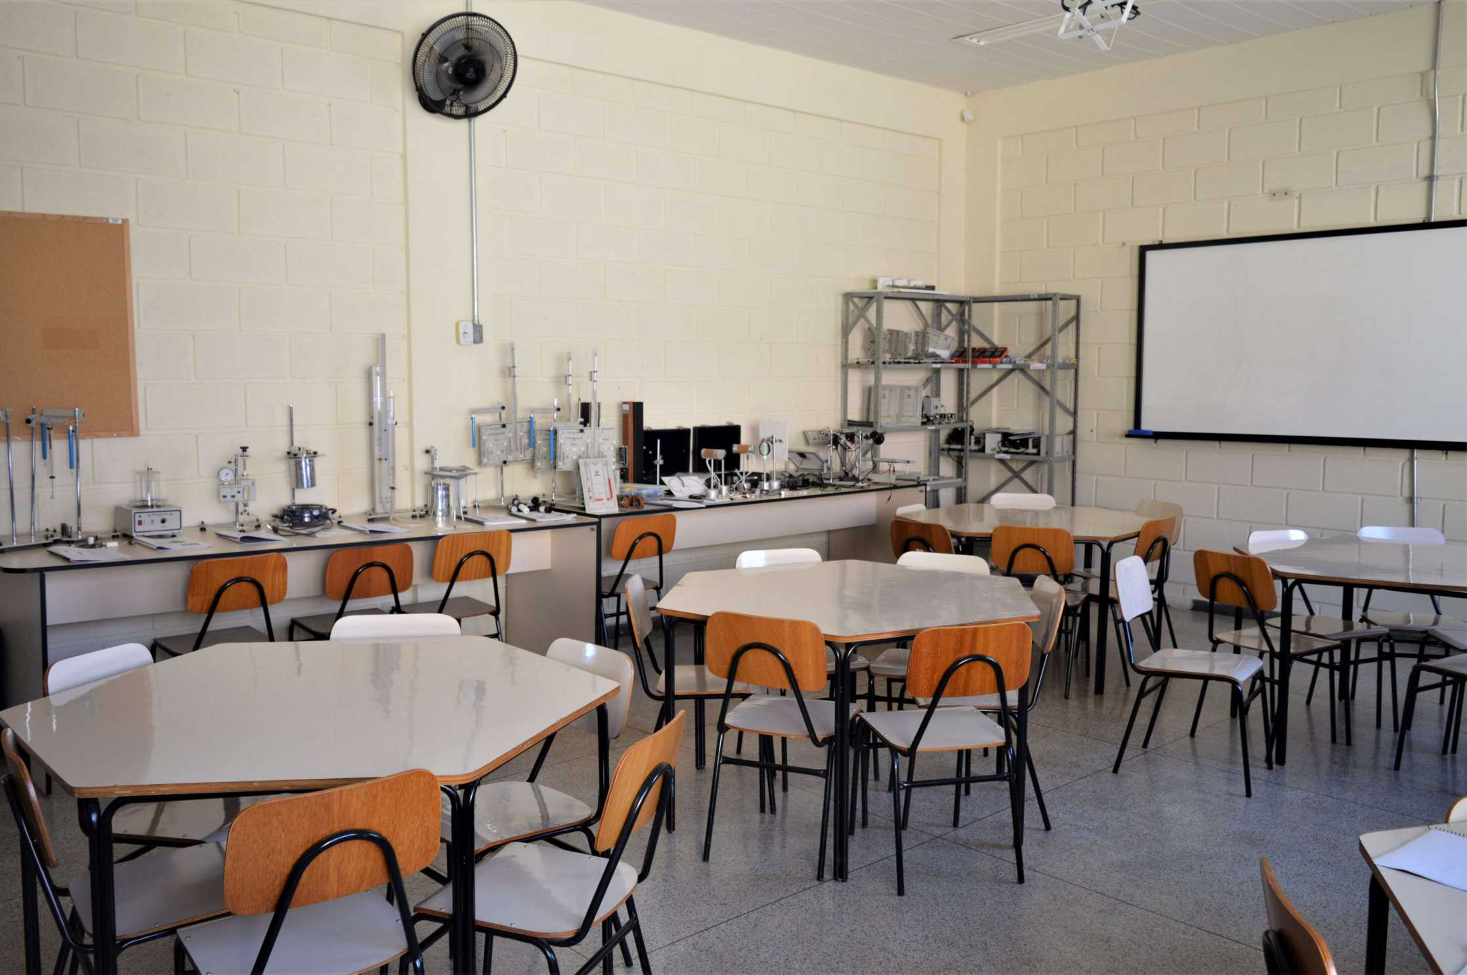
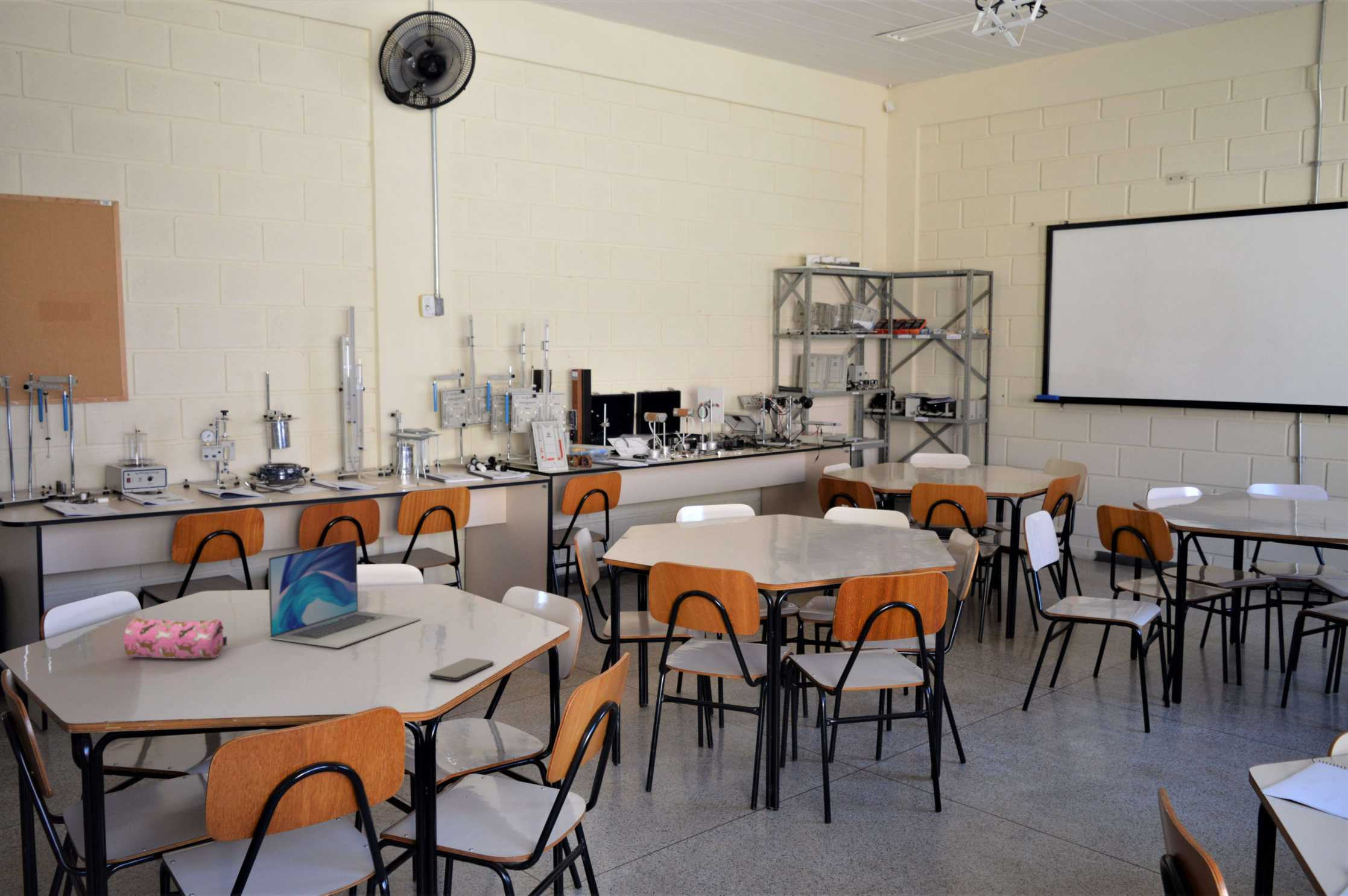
+ laptop [268,539,421,649]
+ pencil case [123,617,227,660]
+ smartphone [429,657,494,681]
